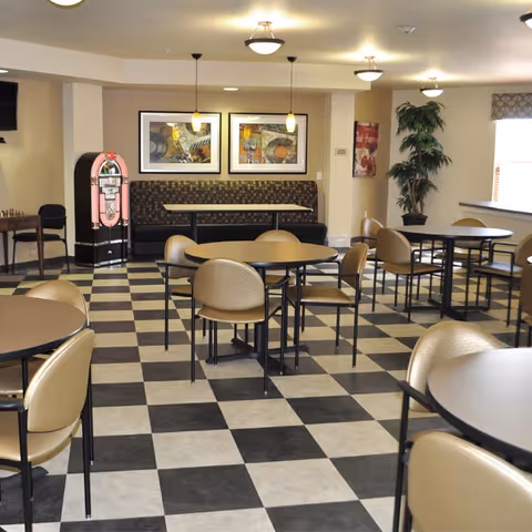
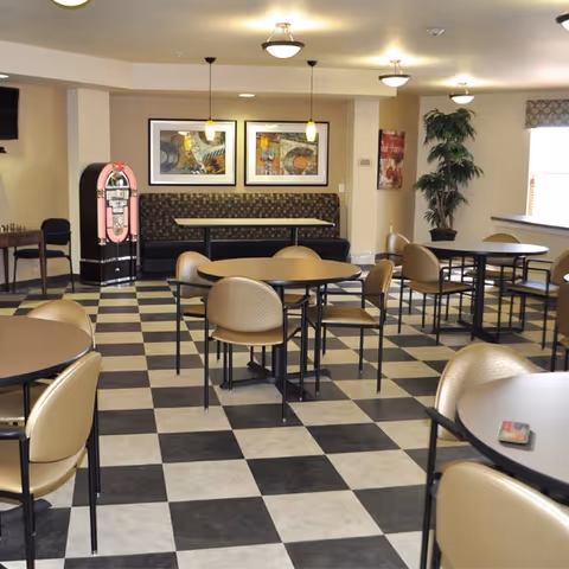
+ smartphone [496,420,531,445]
